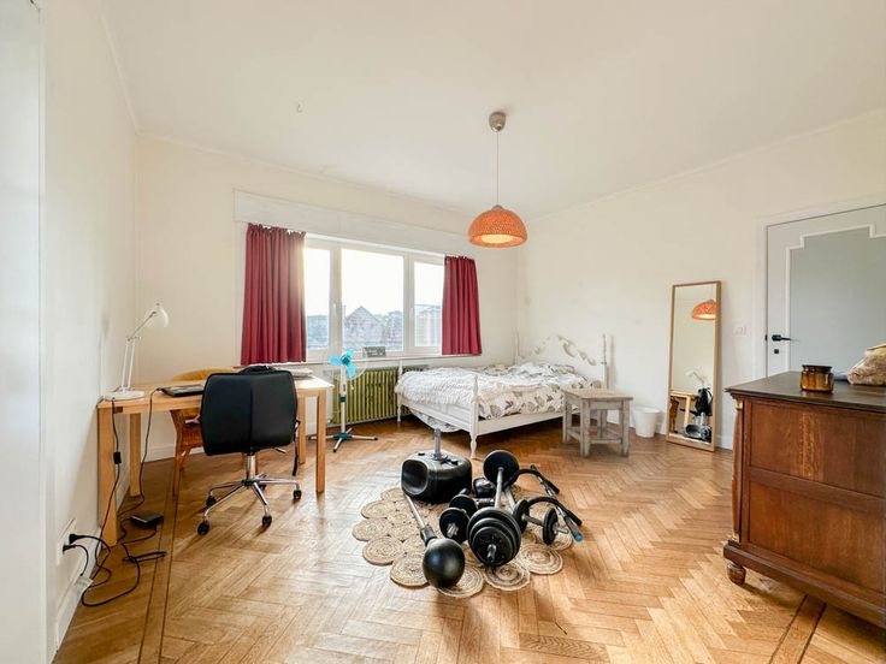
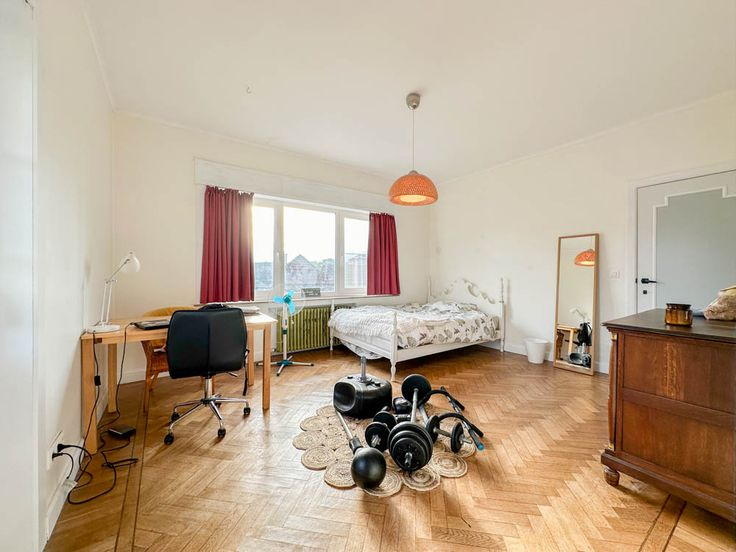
- stool [559,387,634,458]
